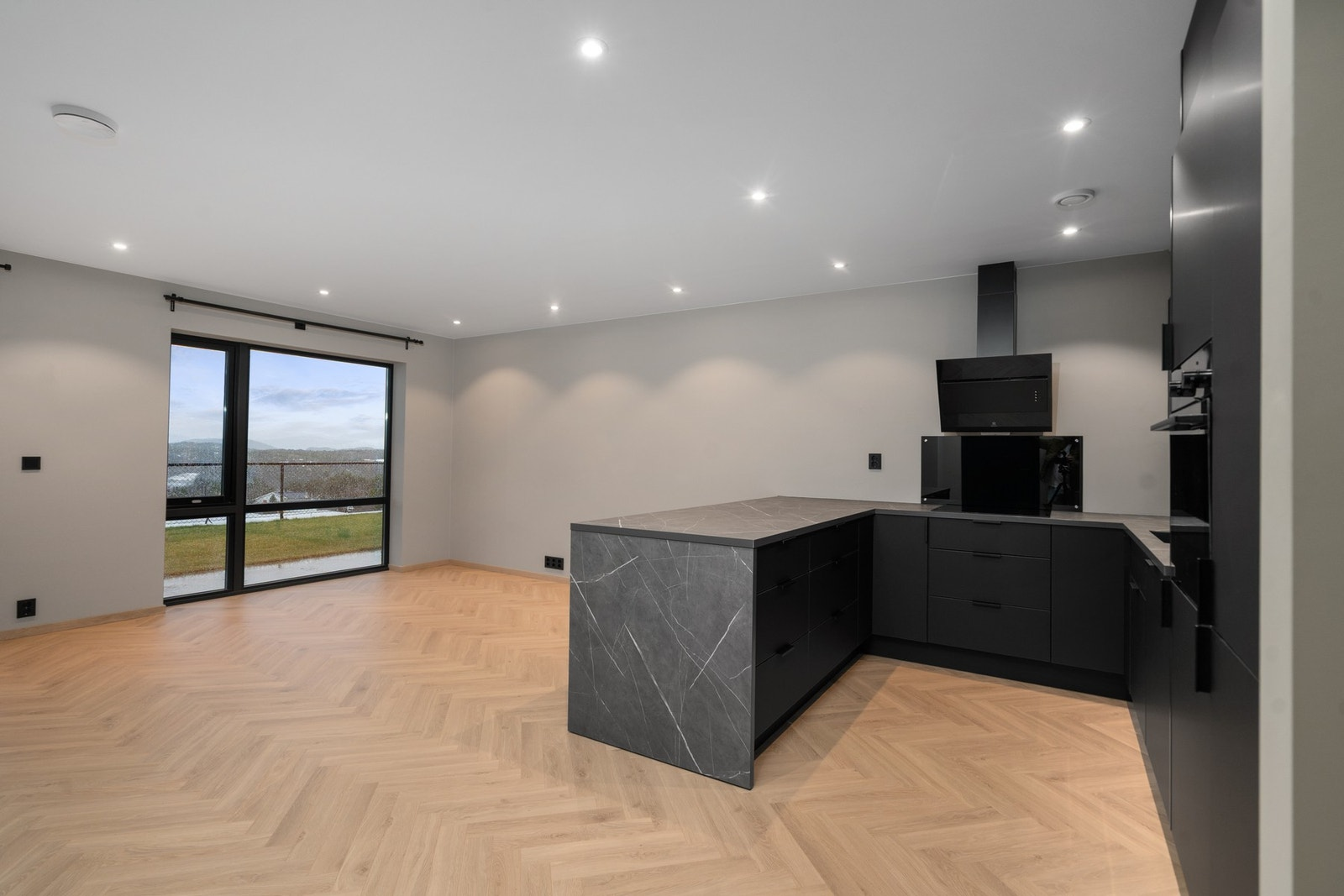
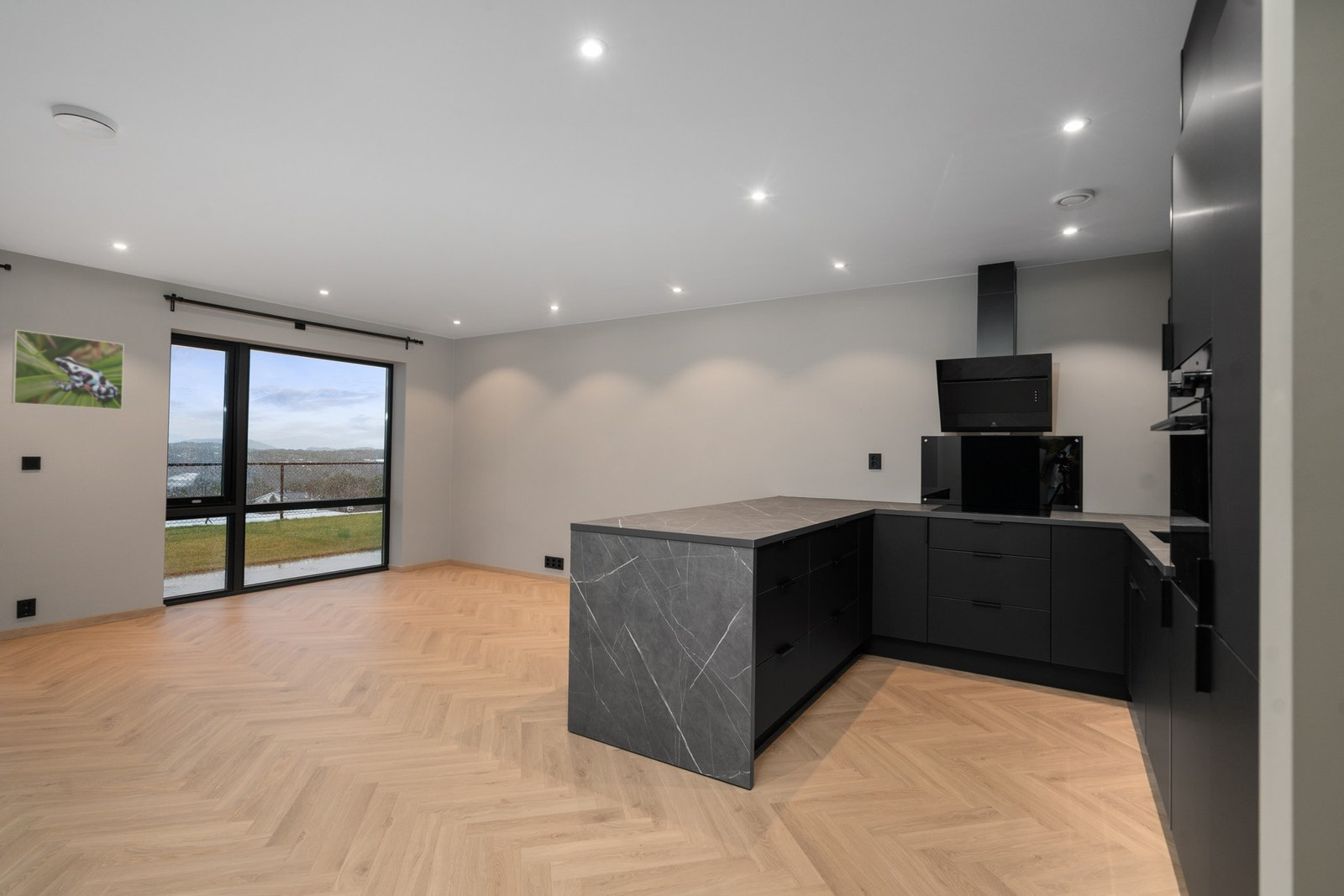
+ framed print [11,329,125,411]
